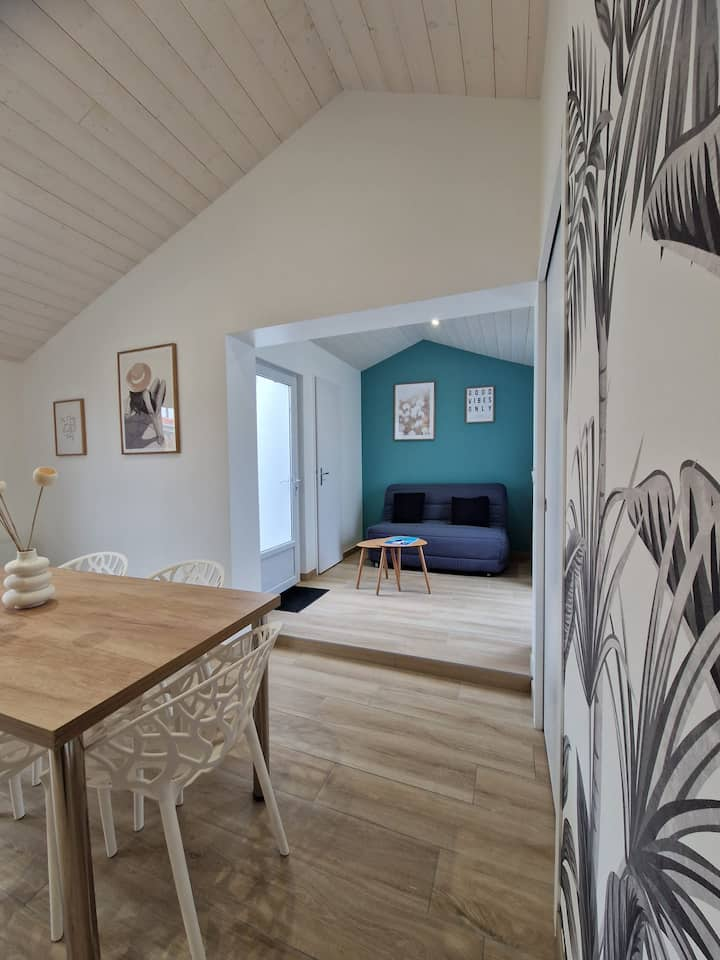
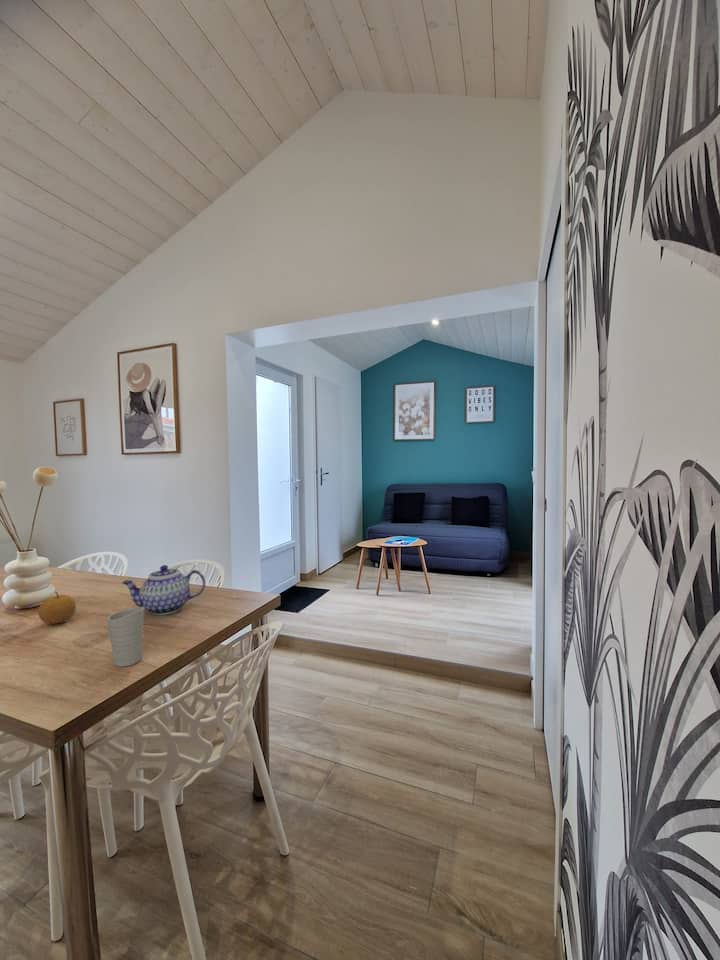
+ cup [106,606,145,668]
+ teapot [121,564,206,616]
+ fruit [37,590,77,625]
